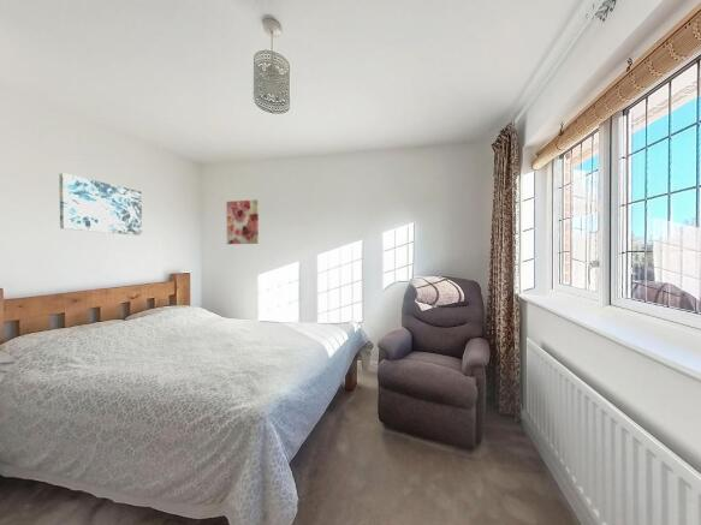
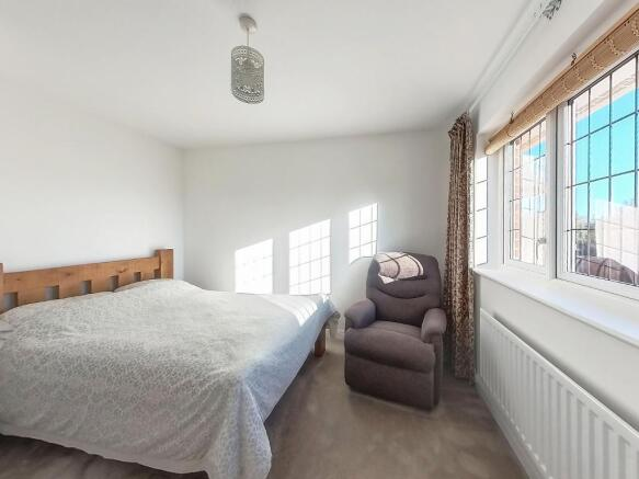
- wall art [58,172,143,237]
- wall art [225,198,260,245]
